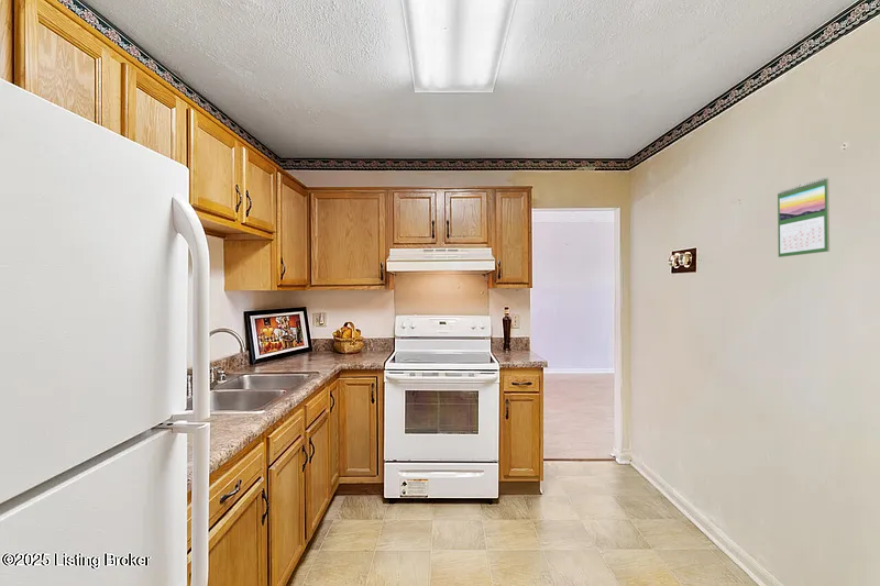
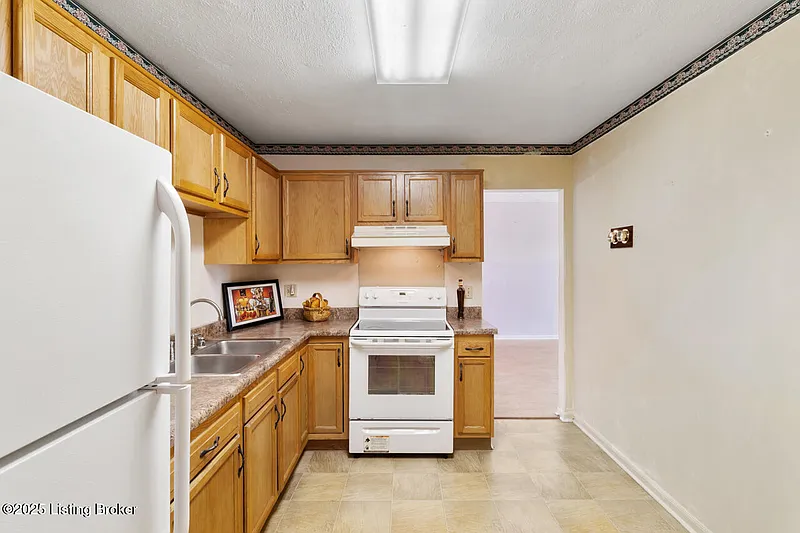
- calendar [777,176,831,258]
